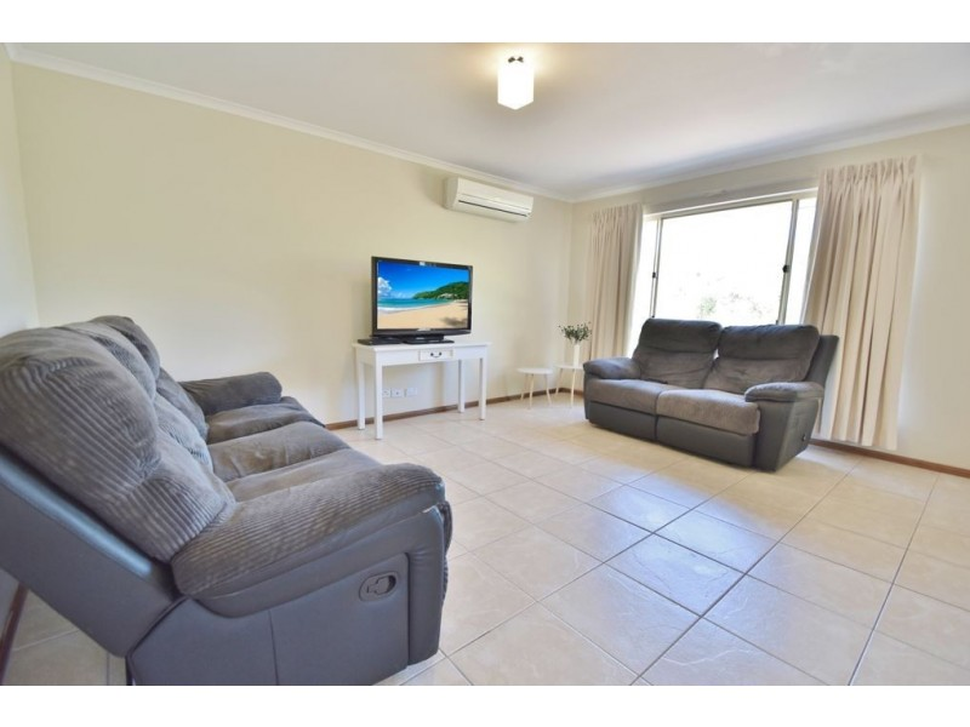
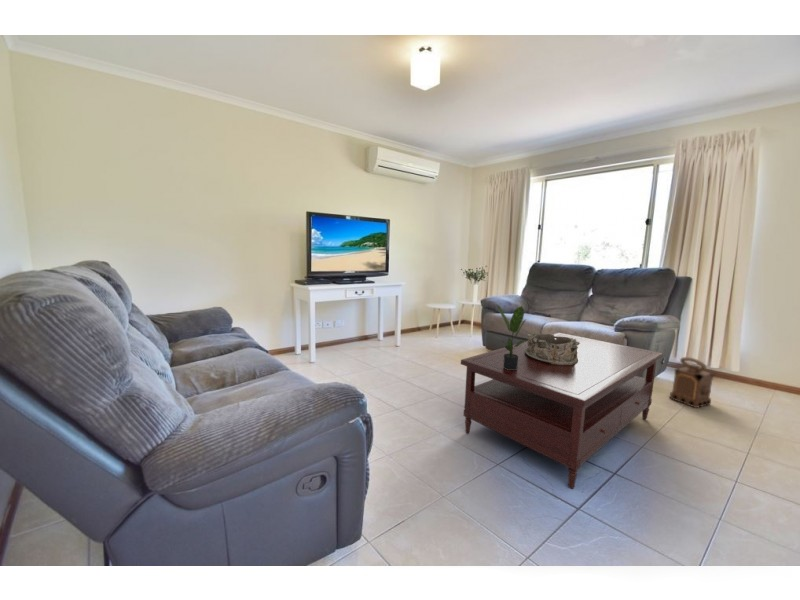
+ lantern [669,356,715,409]
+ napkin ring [525,331,580,365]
+ coffee table [460,331,664,490]
+ potted plant [489,303,527,370]
